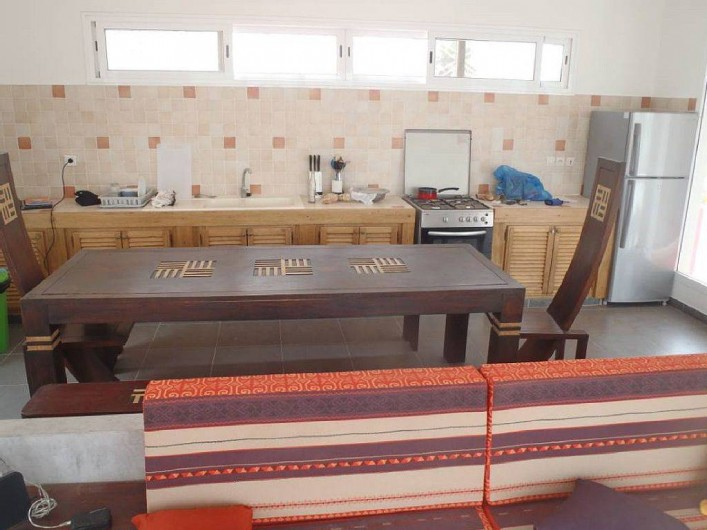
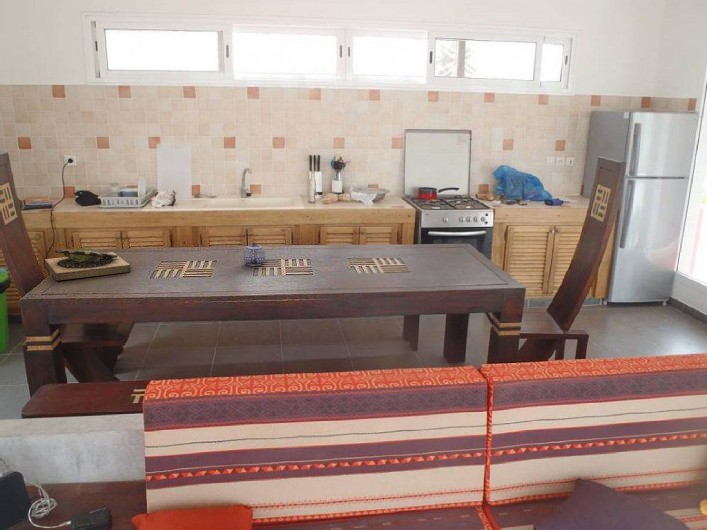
+ teapot [242,242,267,267]
+ succulent planter [44,246,132,281]
